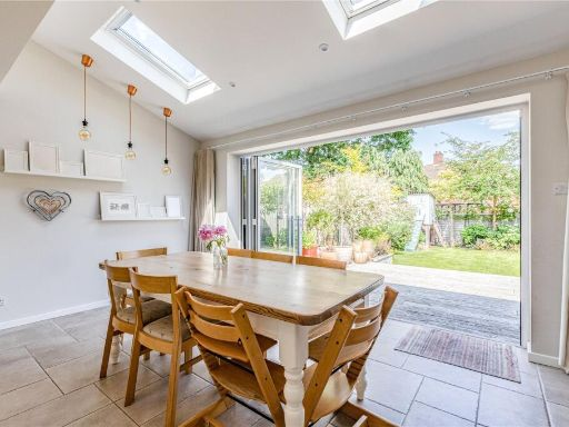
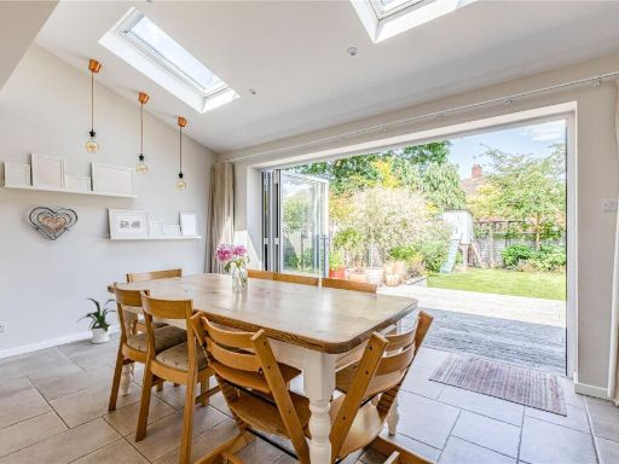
+ house plant [75,297,118,344]
